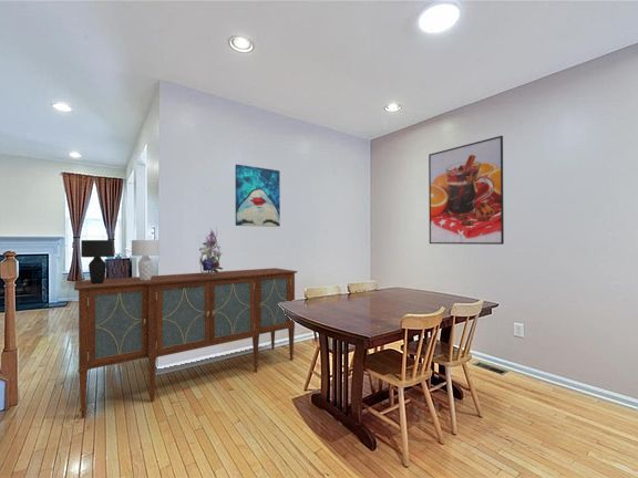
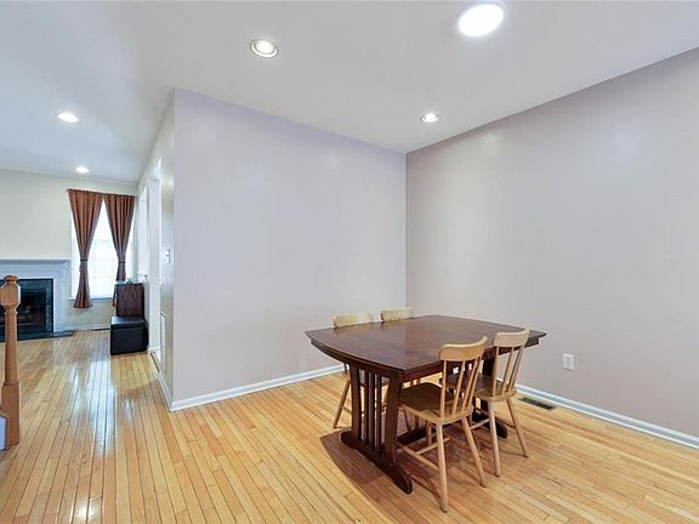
- table lamp [80,239,160,284]
- sideboard [73,267,298,419]
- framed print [428,135,505,246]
- wall art [235,164,281,228]
- bouquet [197,227,229,274]
